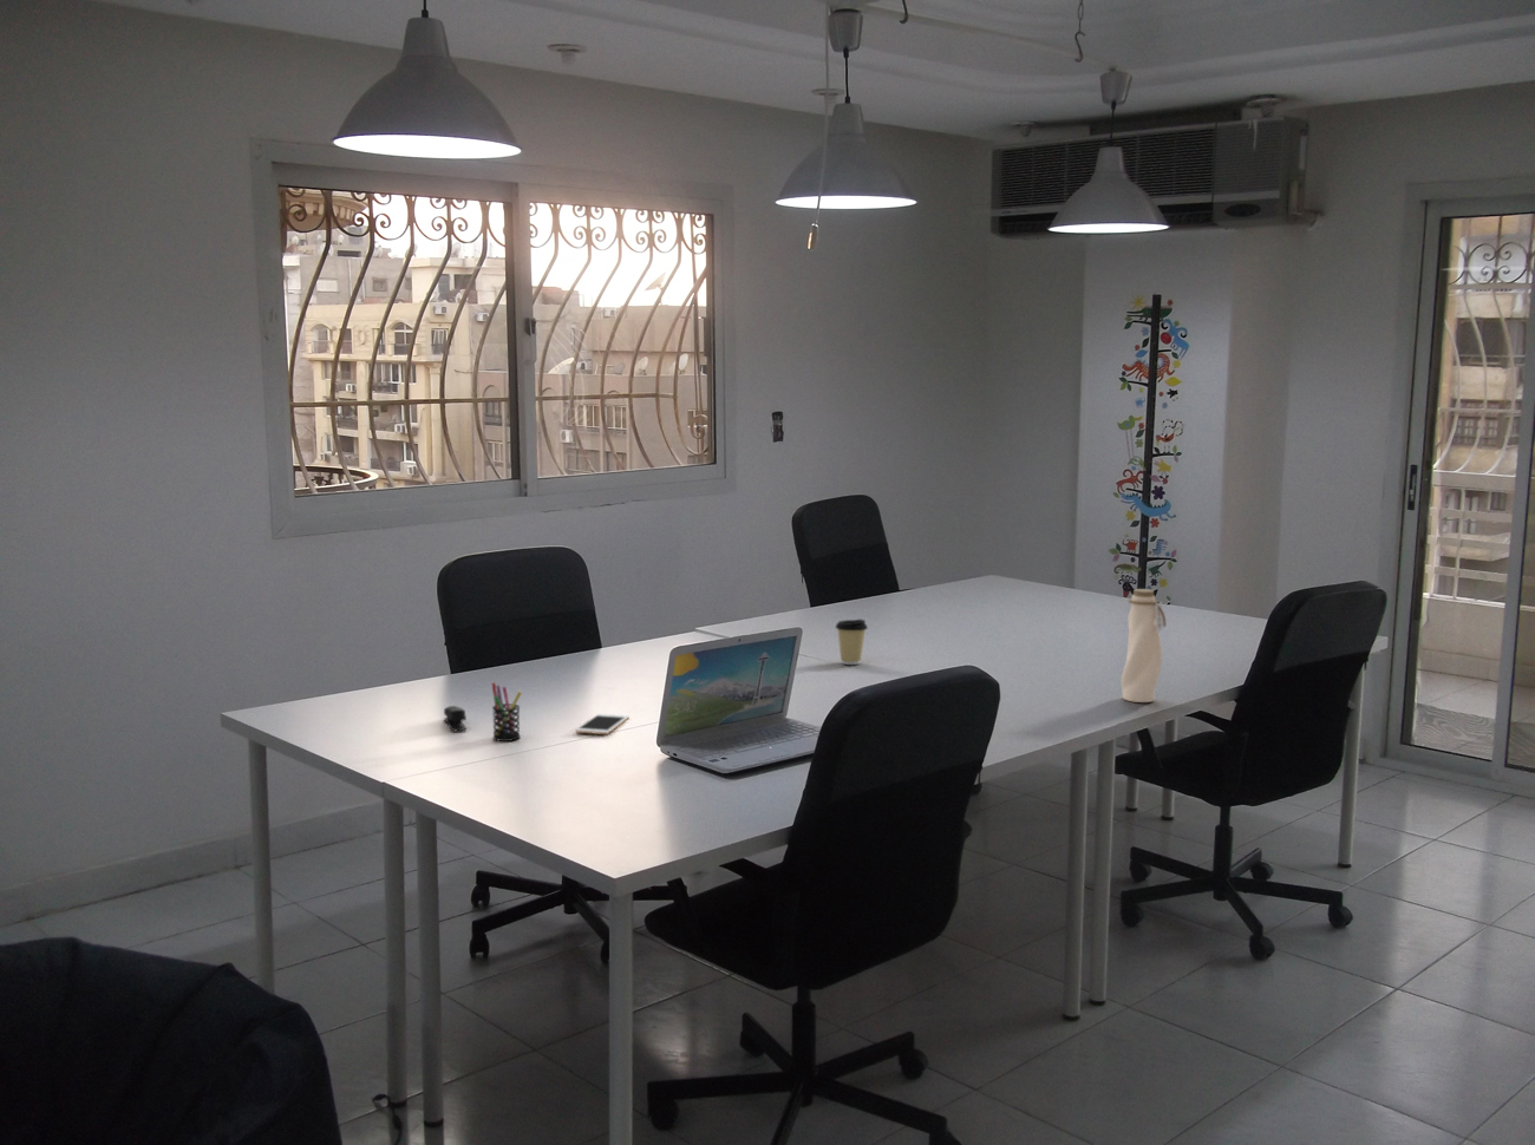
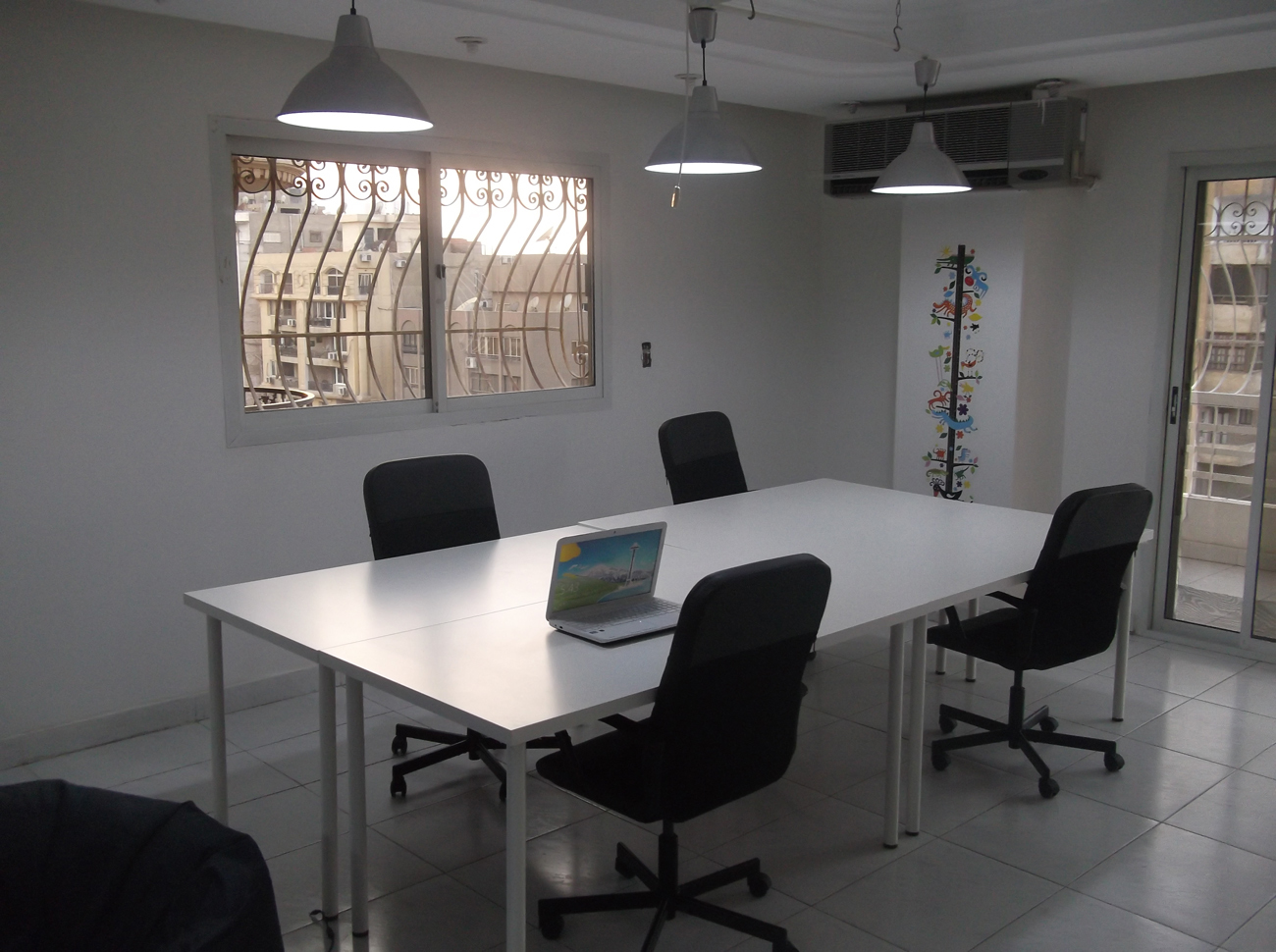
- stapler [443,705,468,731]
- pen holder [491,681,523,742]
- water bottle [1120,588,1167,704]
- coffee cup [834,618,869,666]
- cell phone [574,713,630,735]
